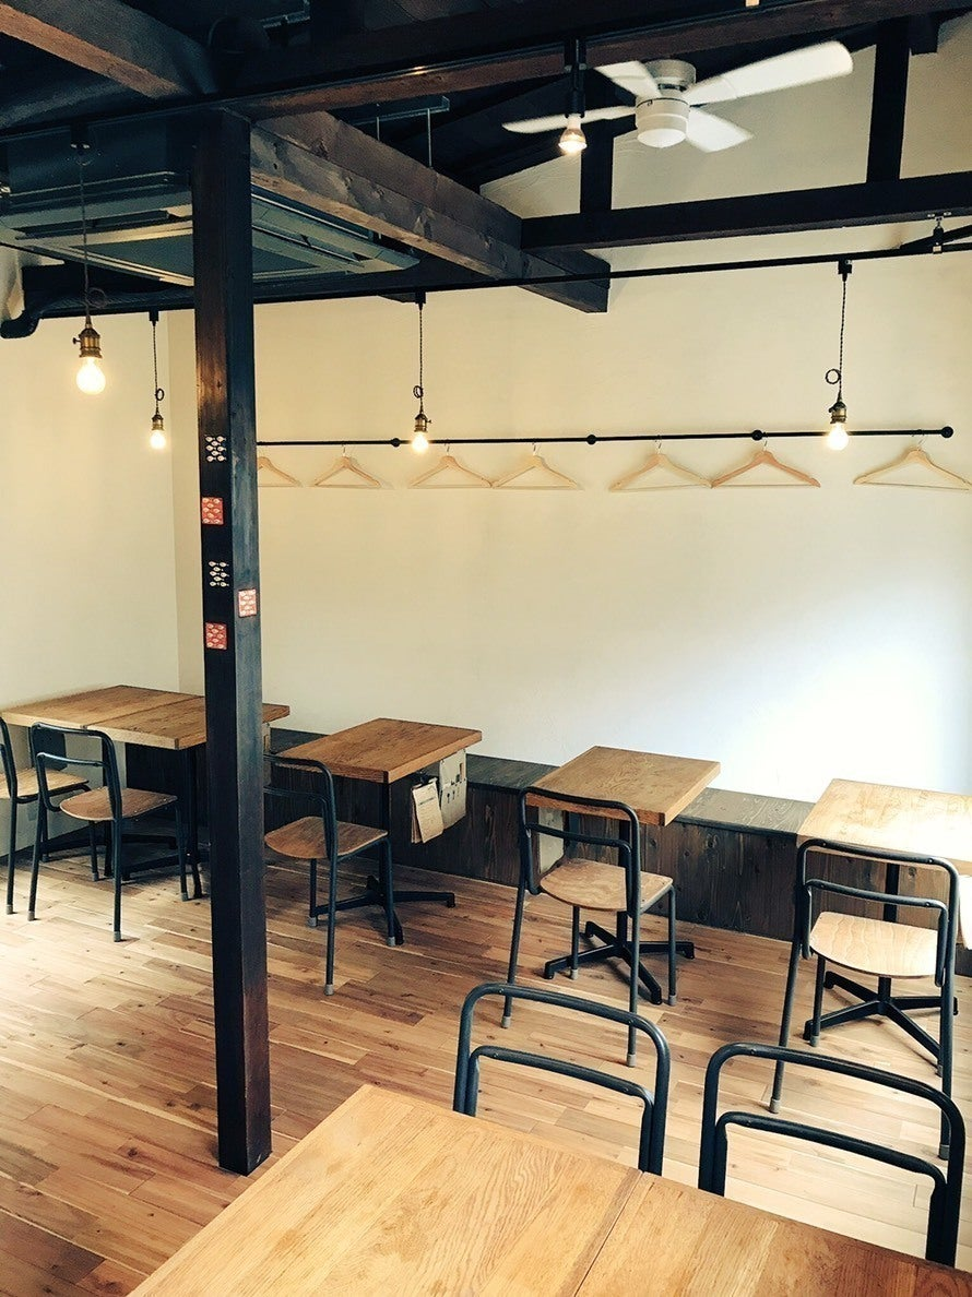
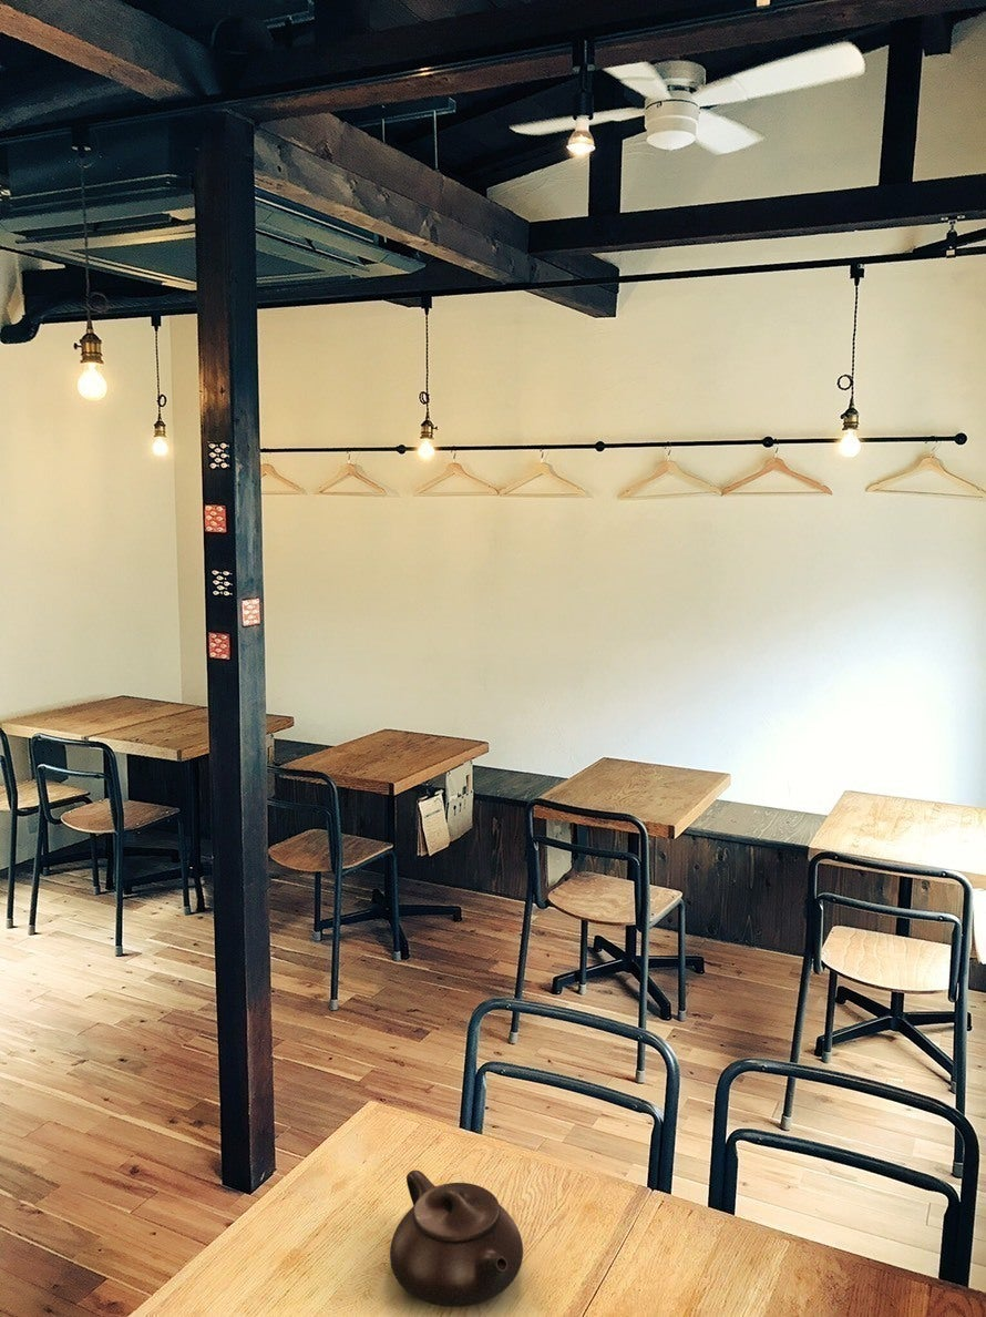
+ teapot [389,1170,524,1308]
